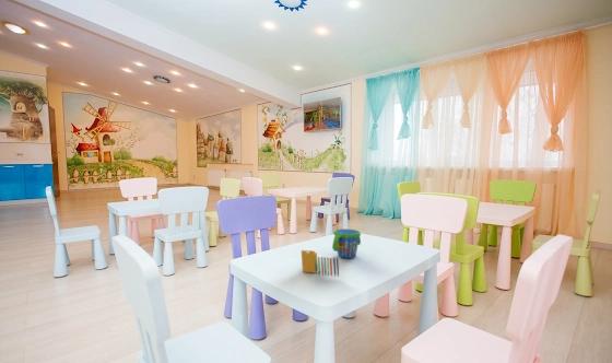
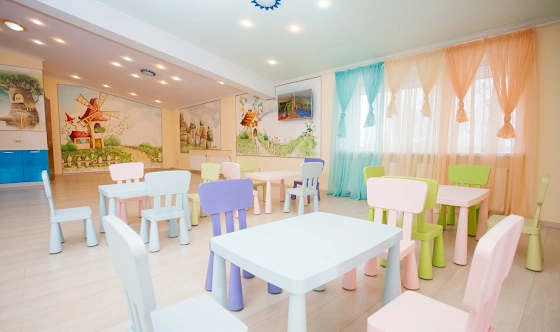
- snack cup [331,229,362,259]
- crayon [301,249,340,278]
